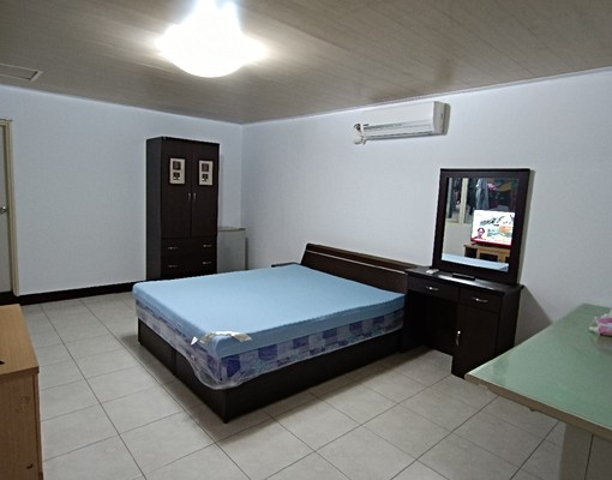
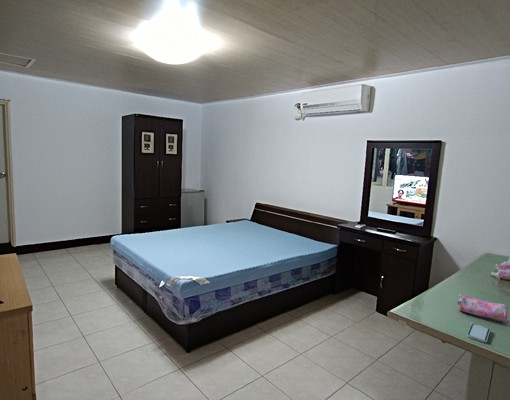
+ pencil case [456,294,509,323]
+ smartphone [466,323,491,343]
